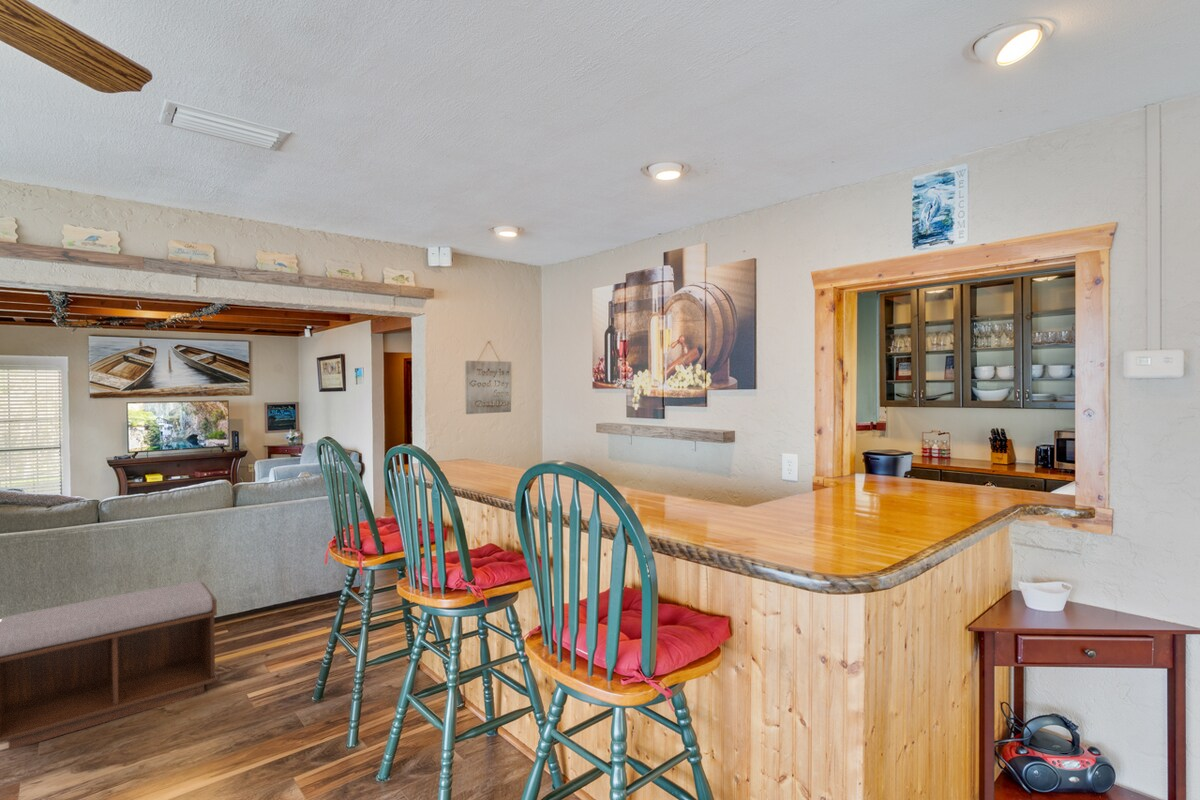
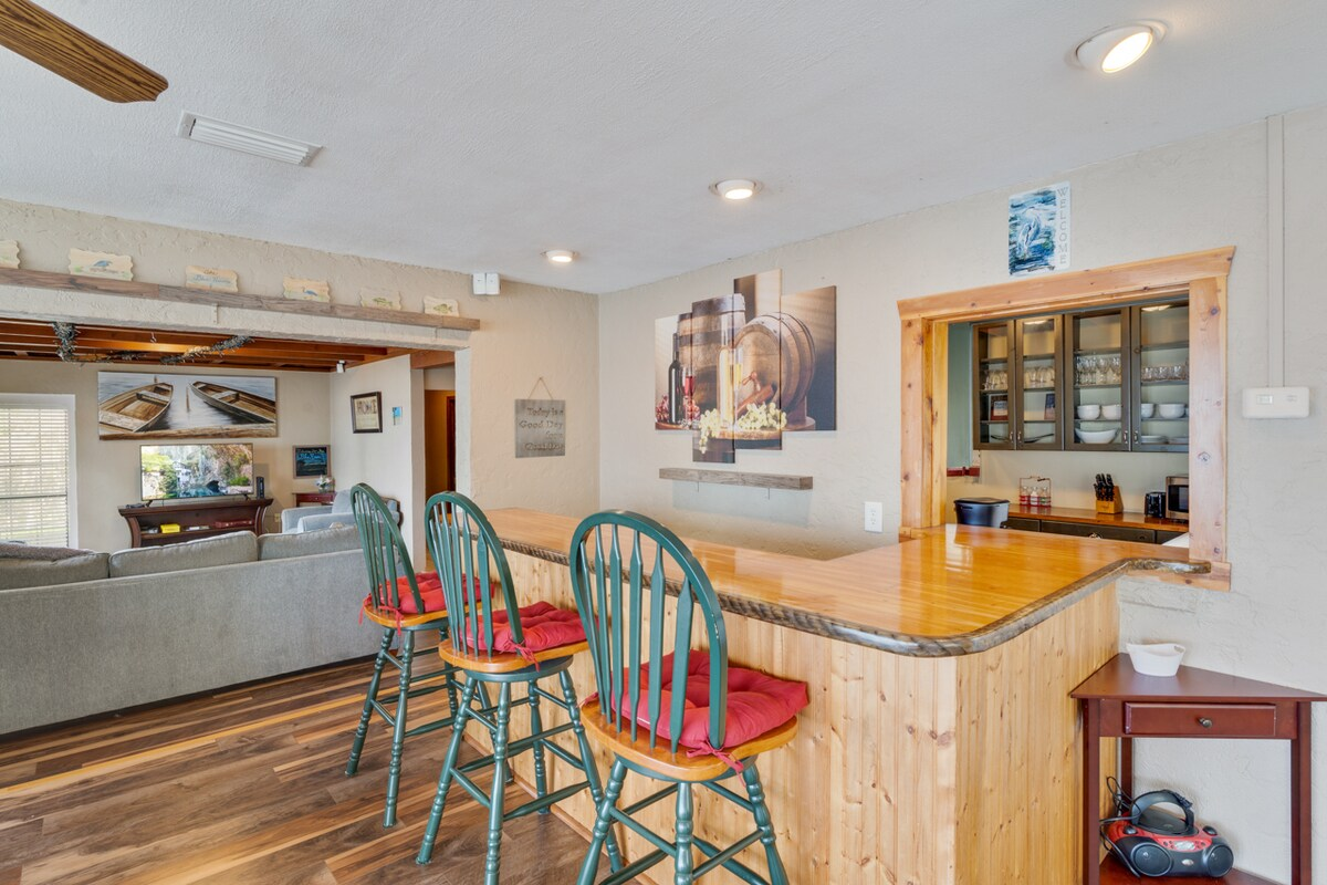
- bench [0,580,219,751]
